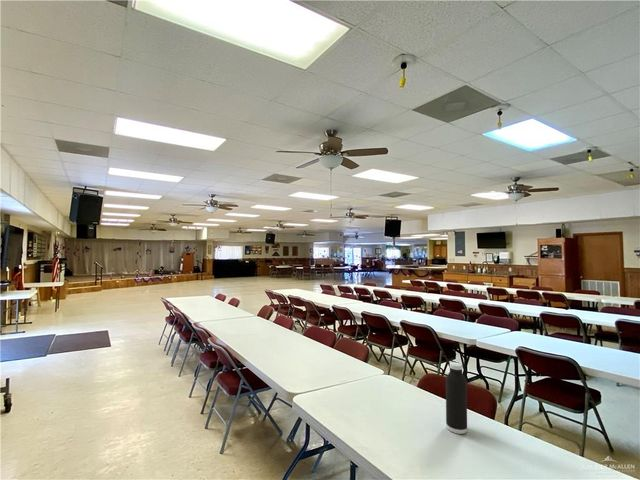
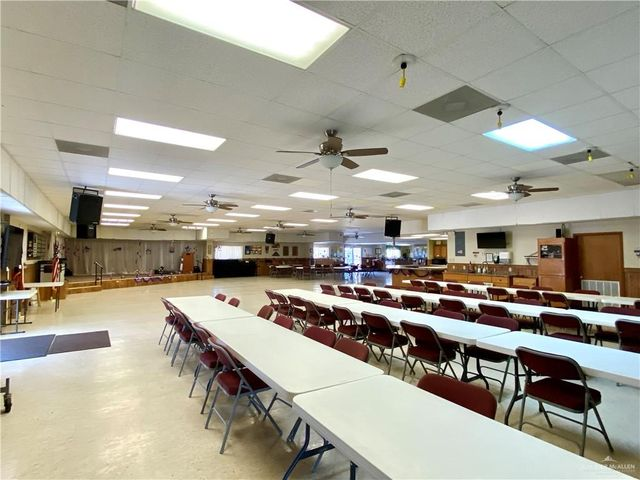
- water bottle [445,361,468,435]
